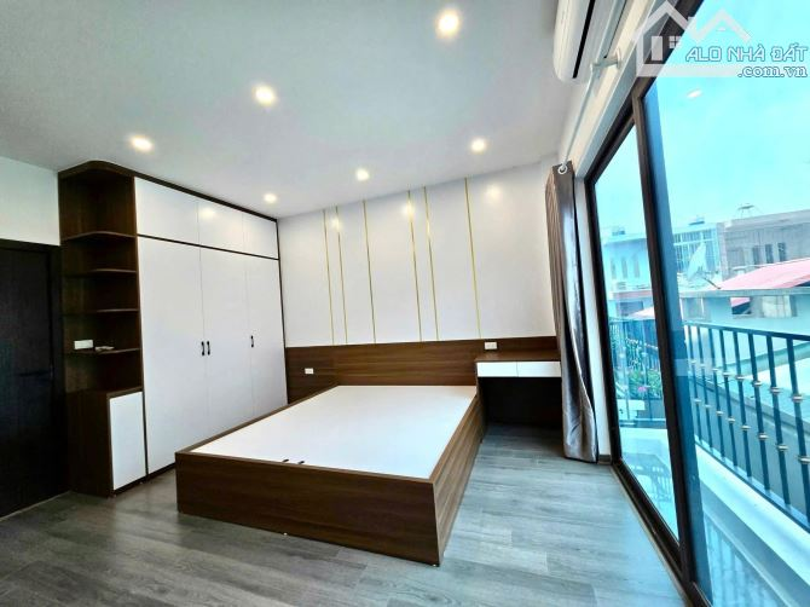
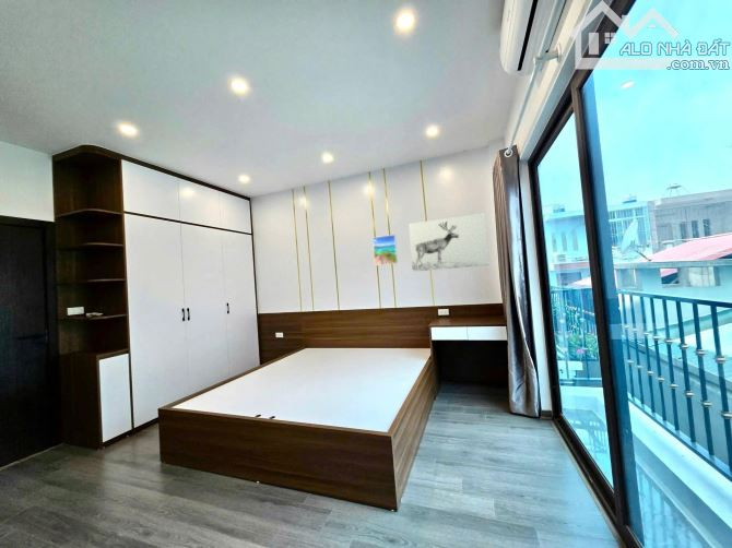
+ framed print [371,234,399,266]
+ wall art [408,212,491,273]
